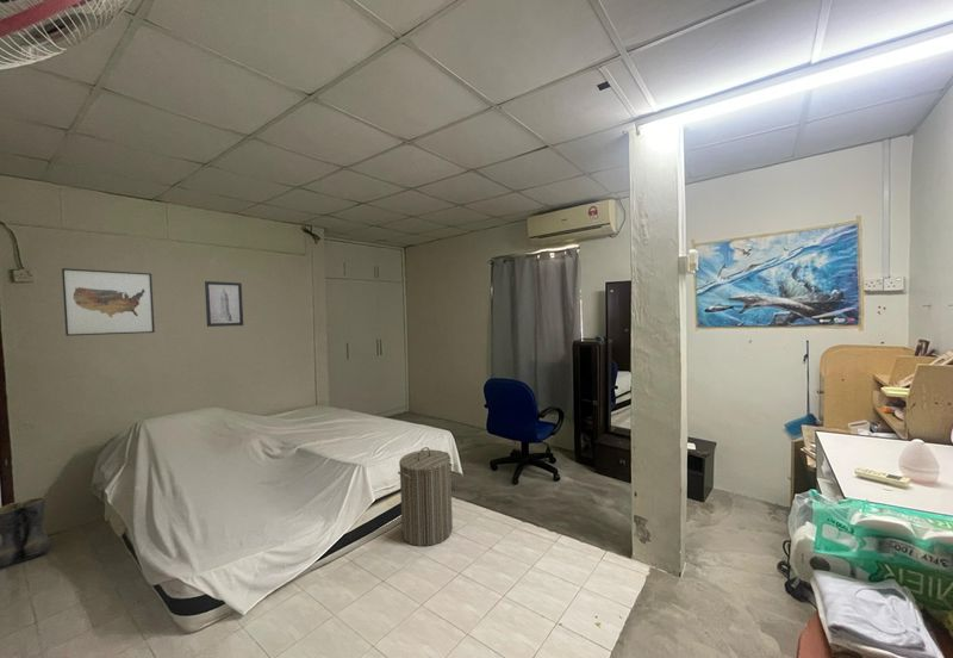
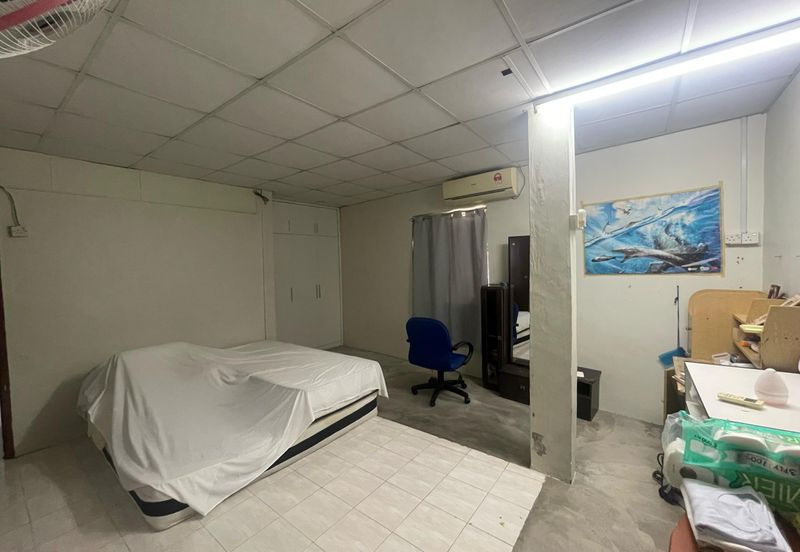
- wall art [204,280,244,328]
- laundry hamper [397,446,454,547]
- wall art [61,267,156,337]
- boots [0,496,51,571]
